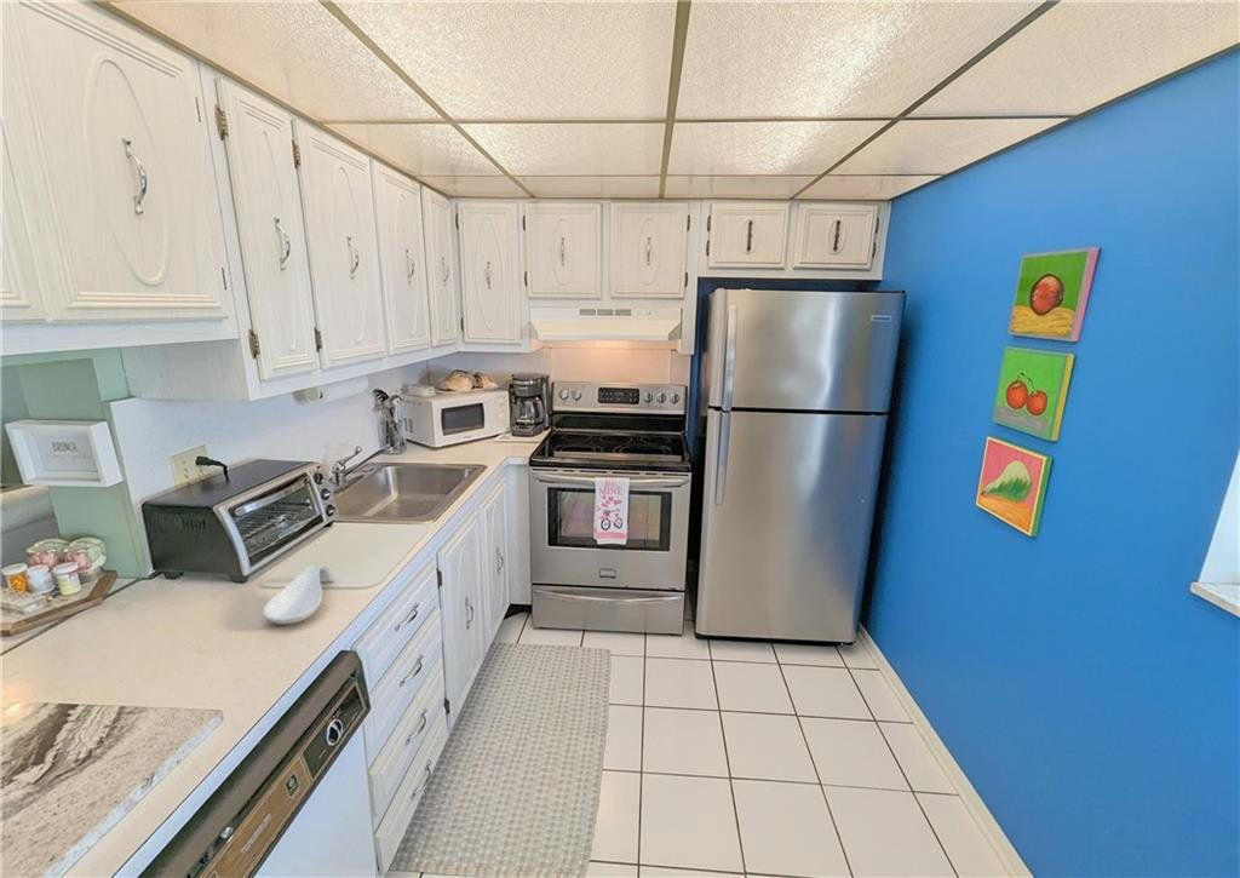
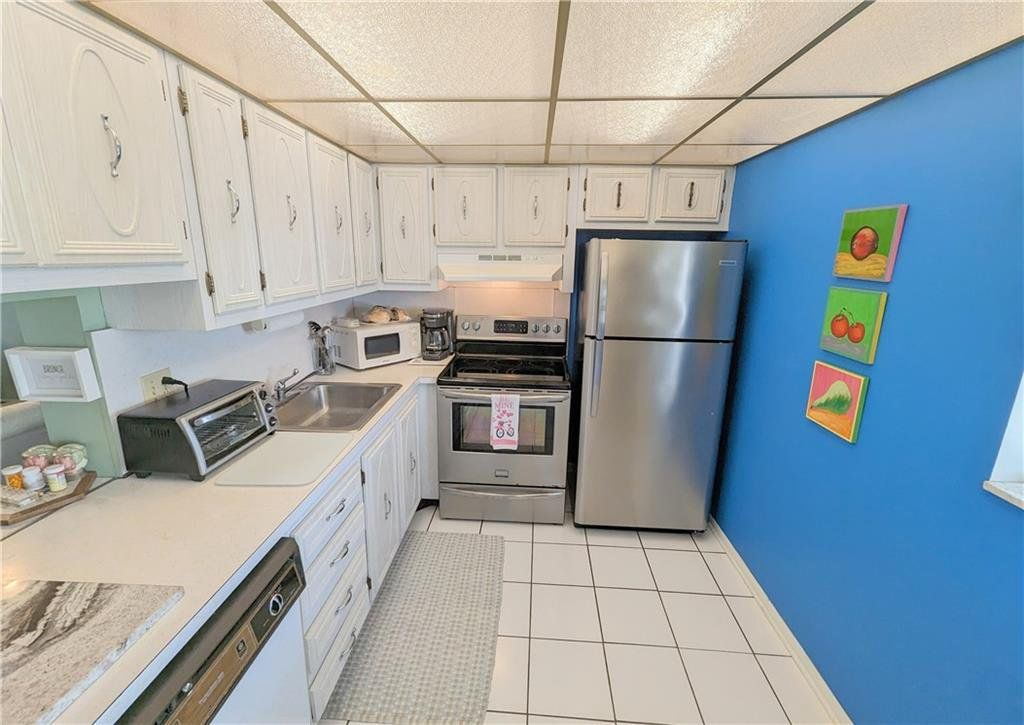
- spoon rest [262,563,335,625]
